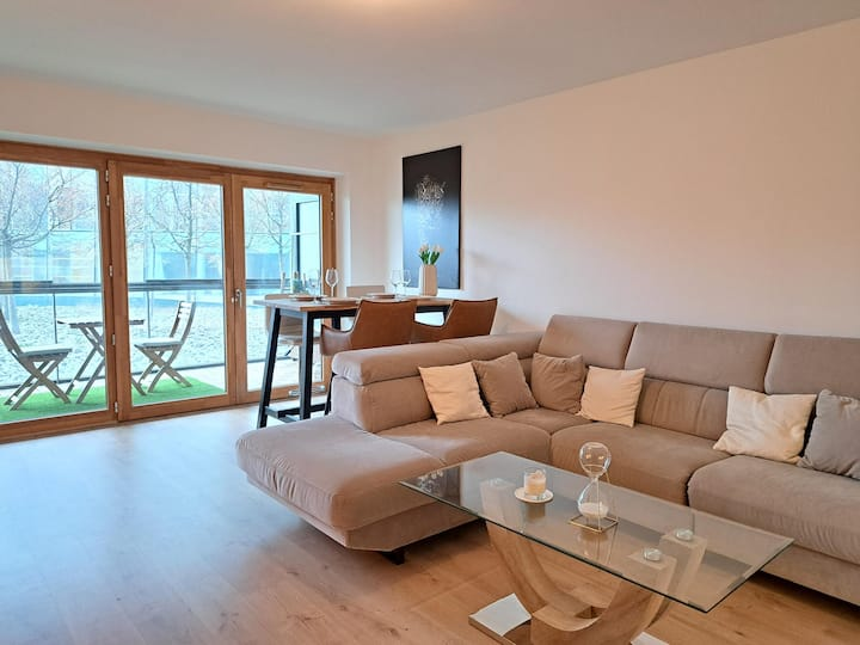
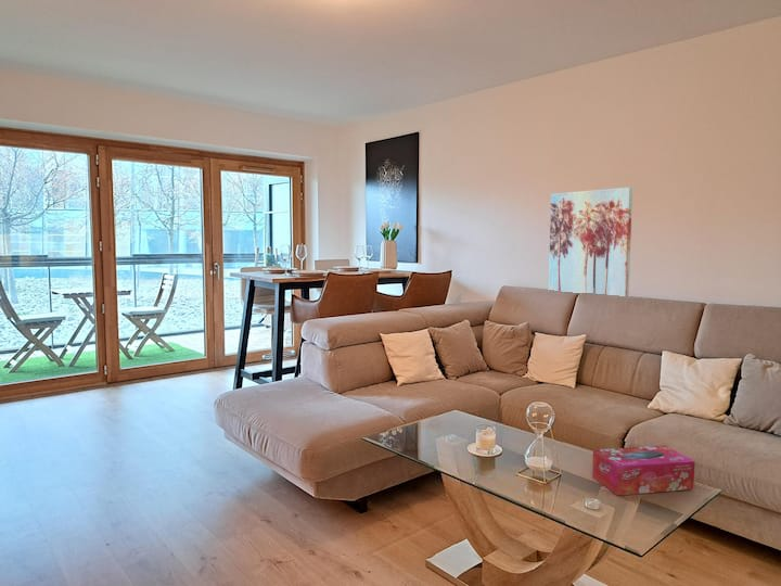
+ tissue box [591,444,696,497]
+ wall art [548,187,633,297]
